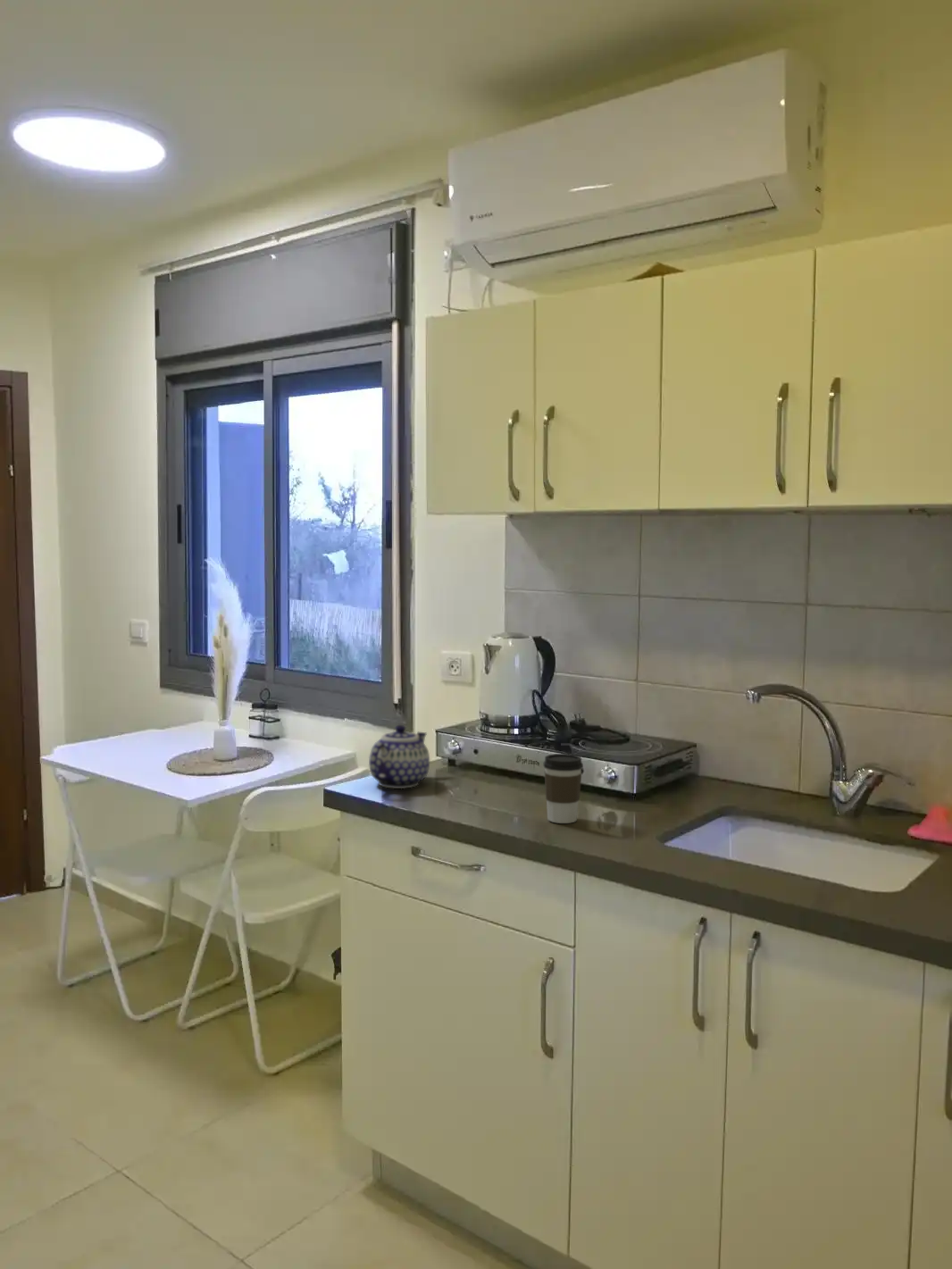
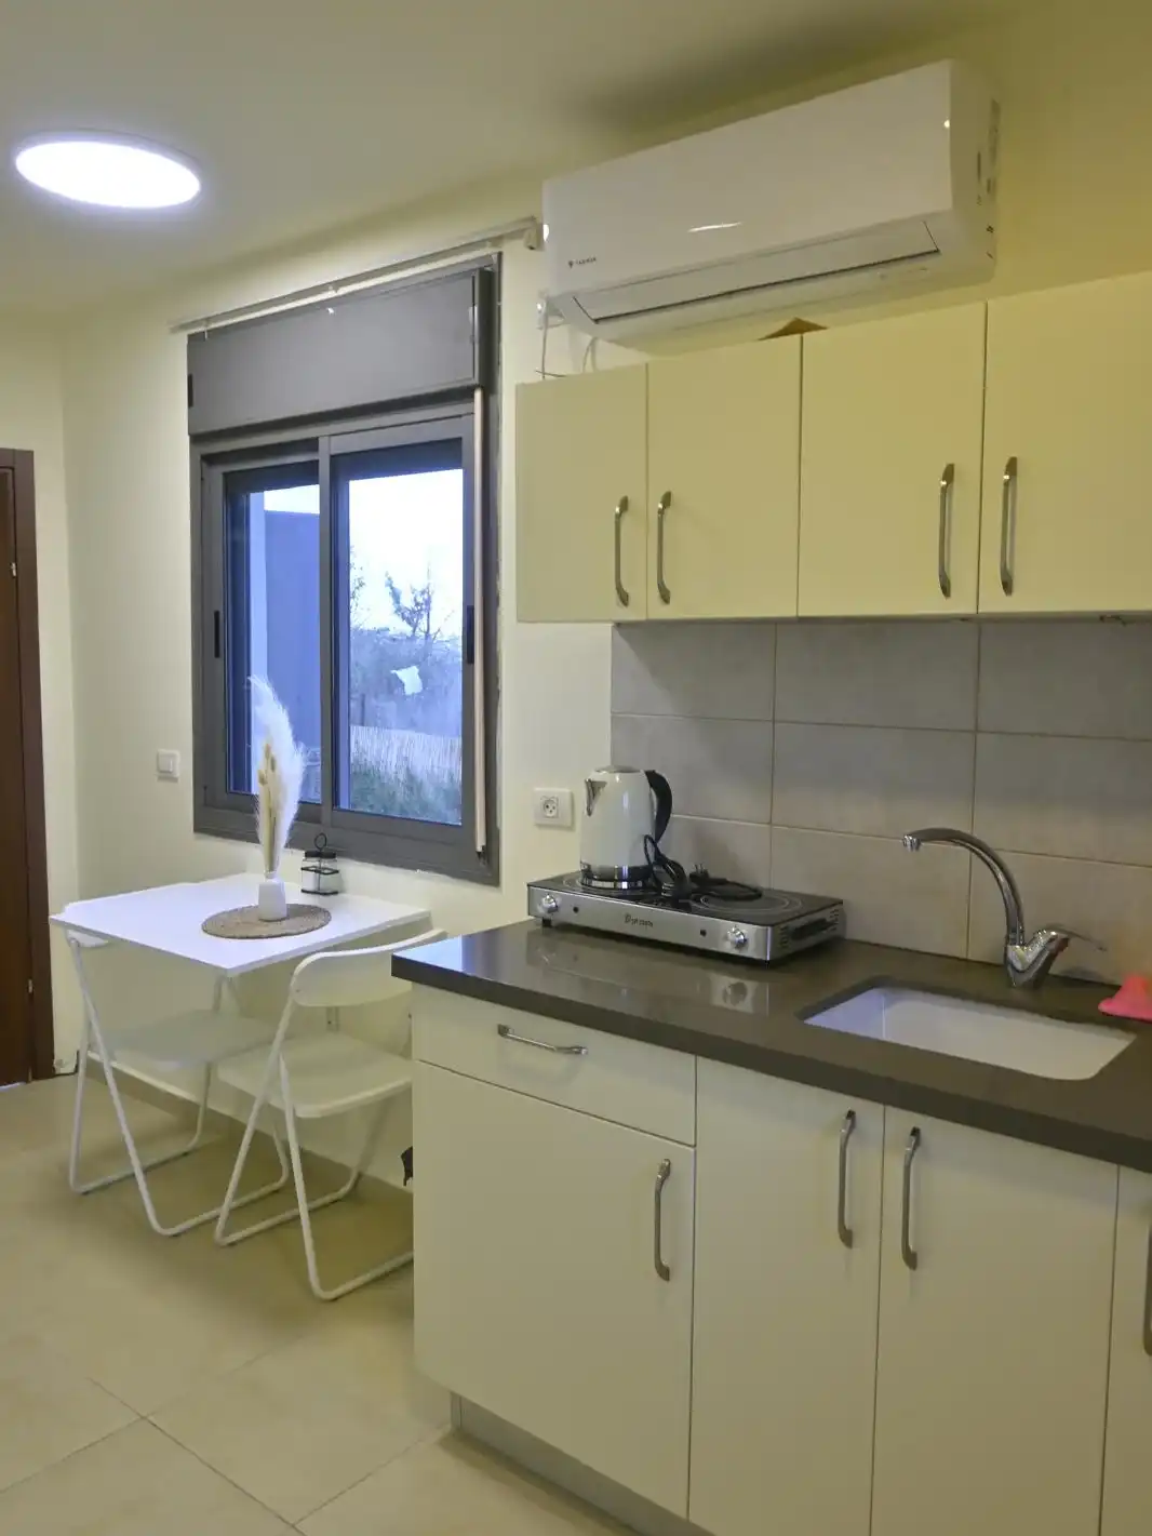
- teapot [368,724,430,789]
- coffee cup [542,753,584,824]
